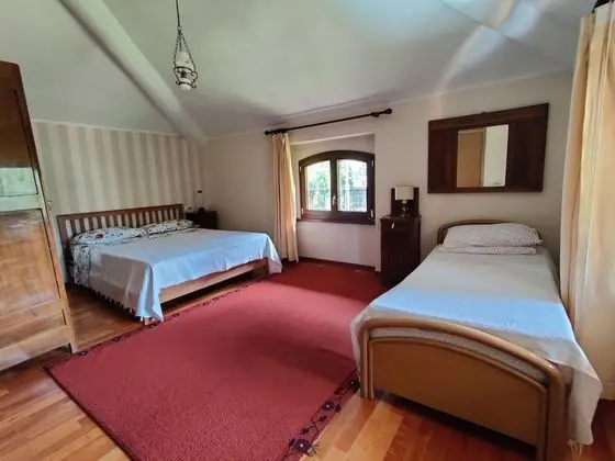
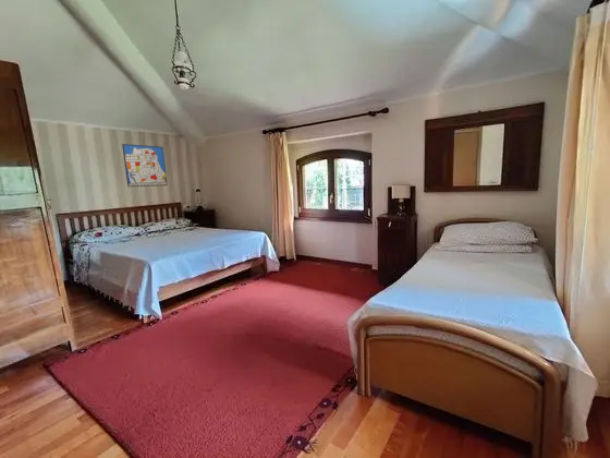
+ wall art [121,143,168,188]
